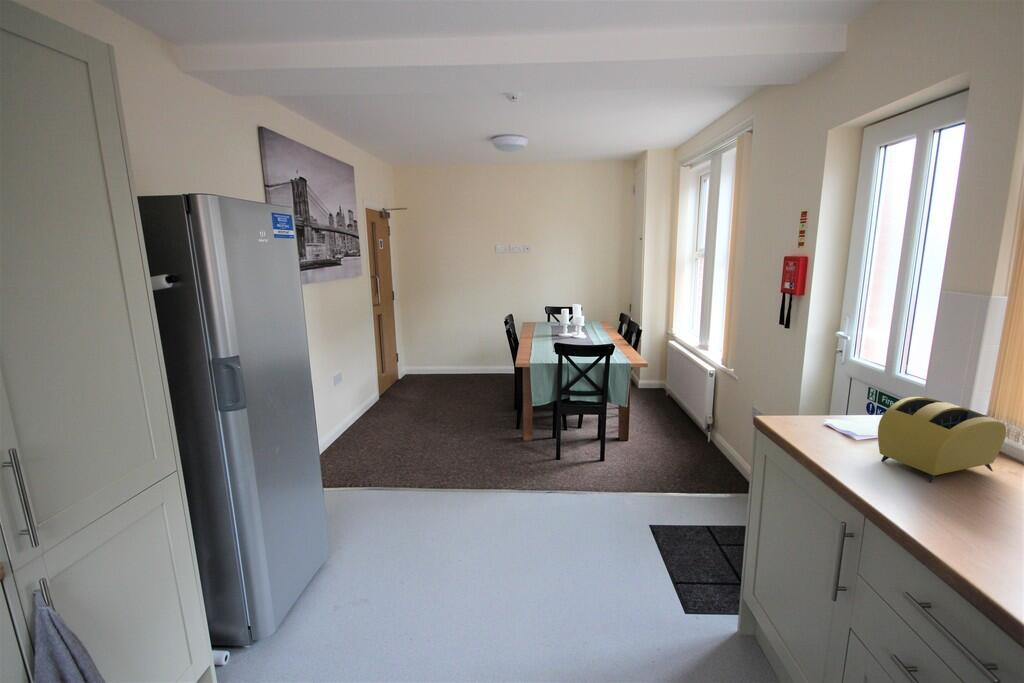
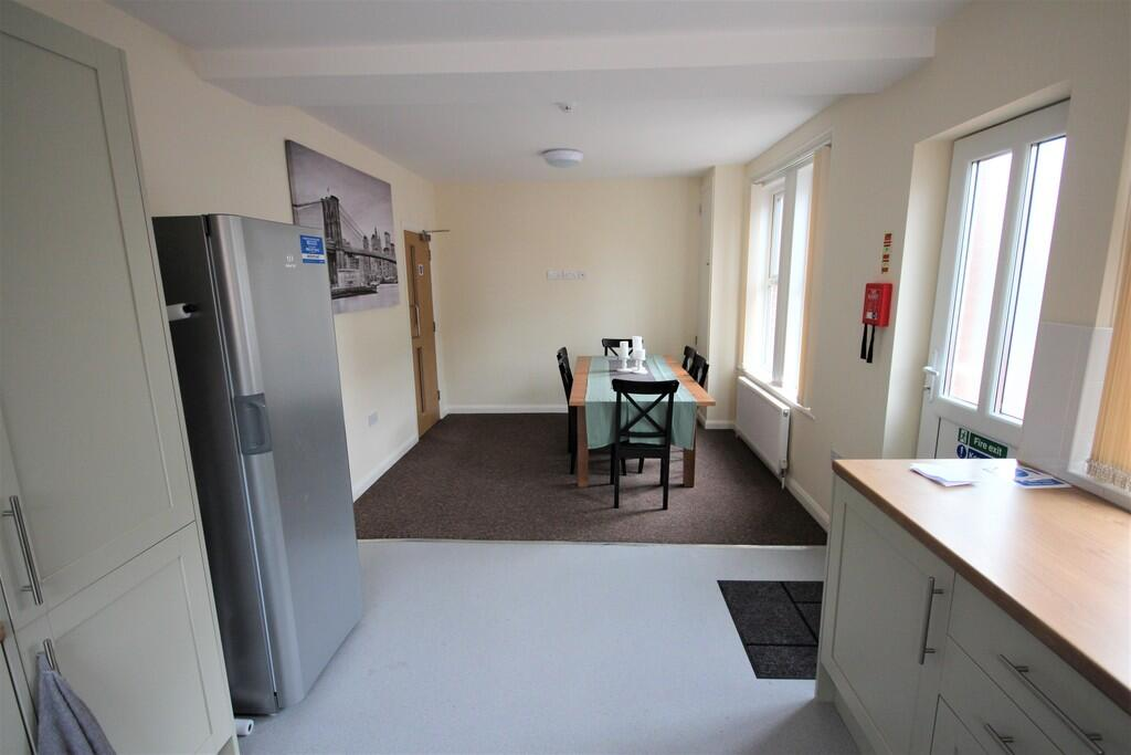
- toaster [877,396,1007,484]
